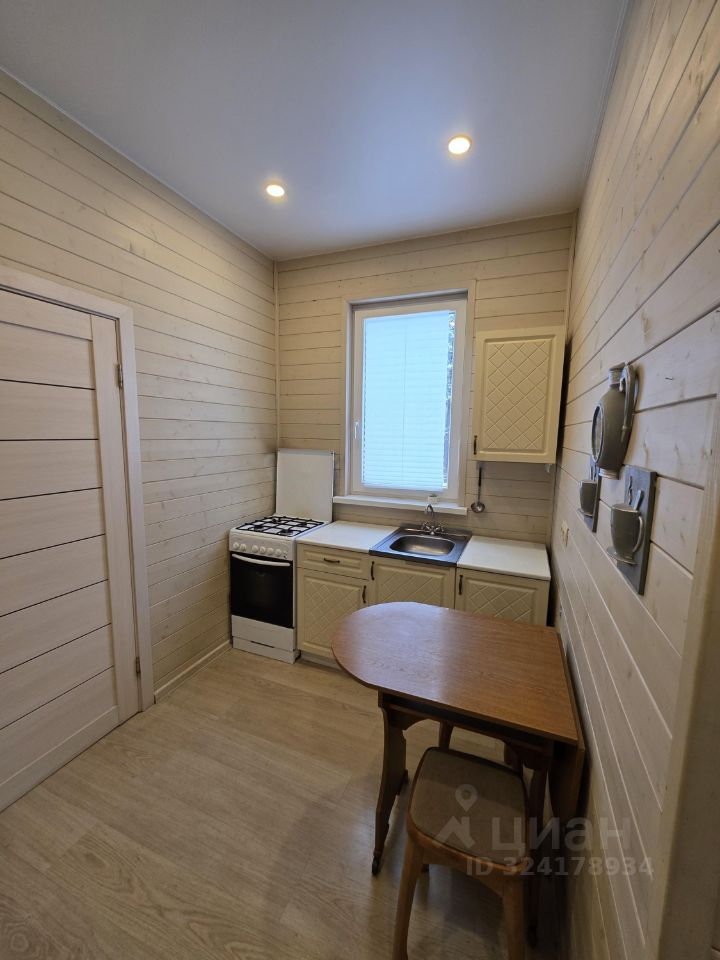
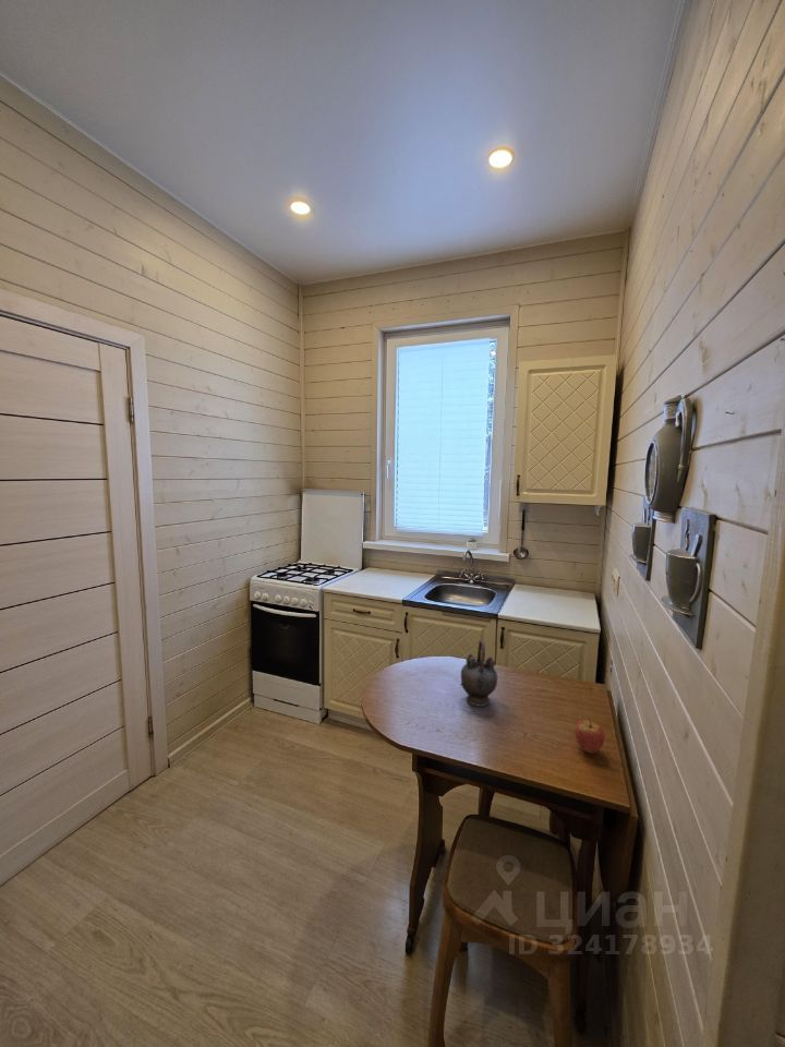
+ teapot [459,639,499,708]
+ fruit [573,715,606,755]
